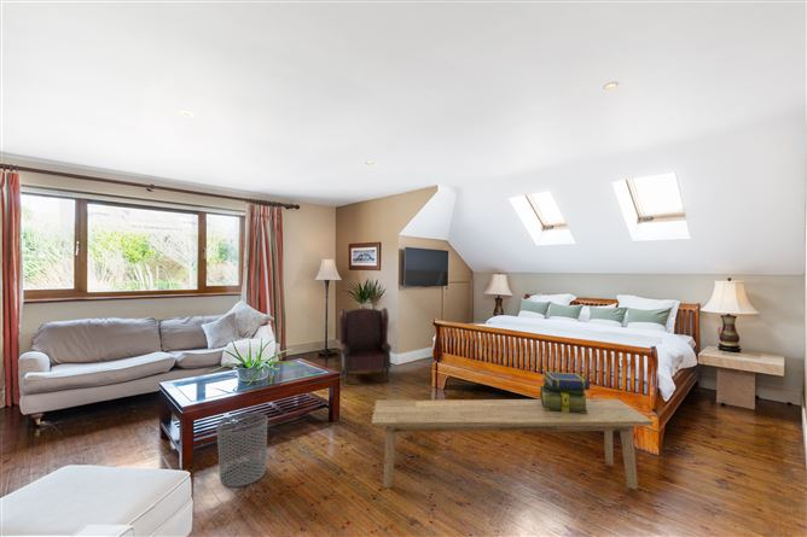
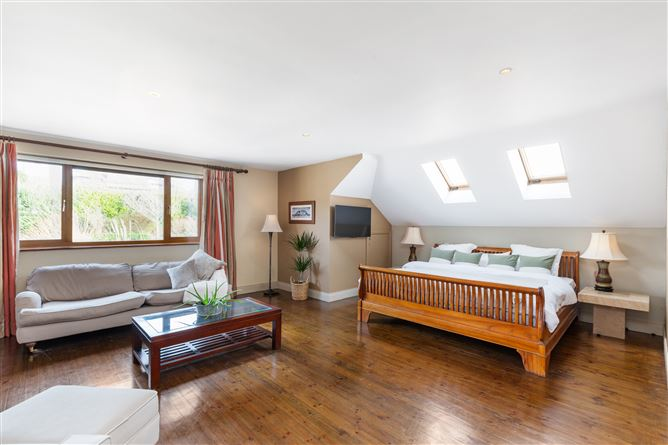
- armchair [337,307,393,385]
- stack of books [539,370,591,414]
- bench [370,398,655,491]
- waste bin [216,411,268,488]
